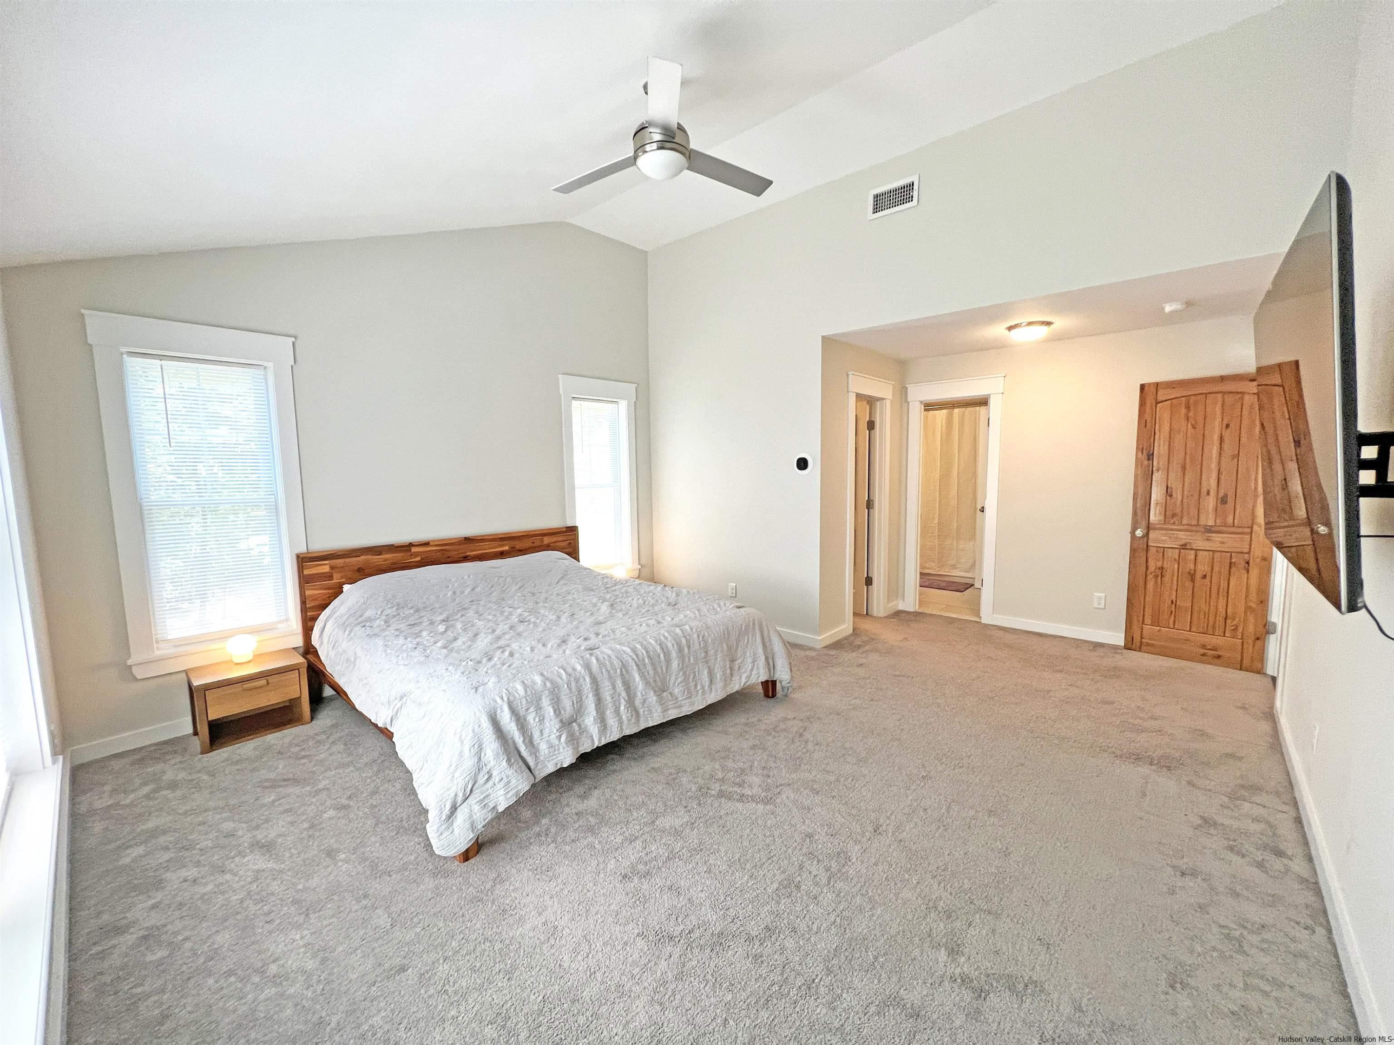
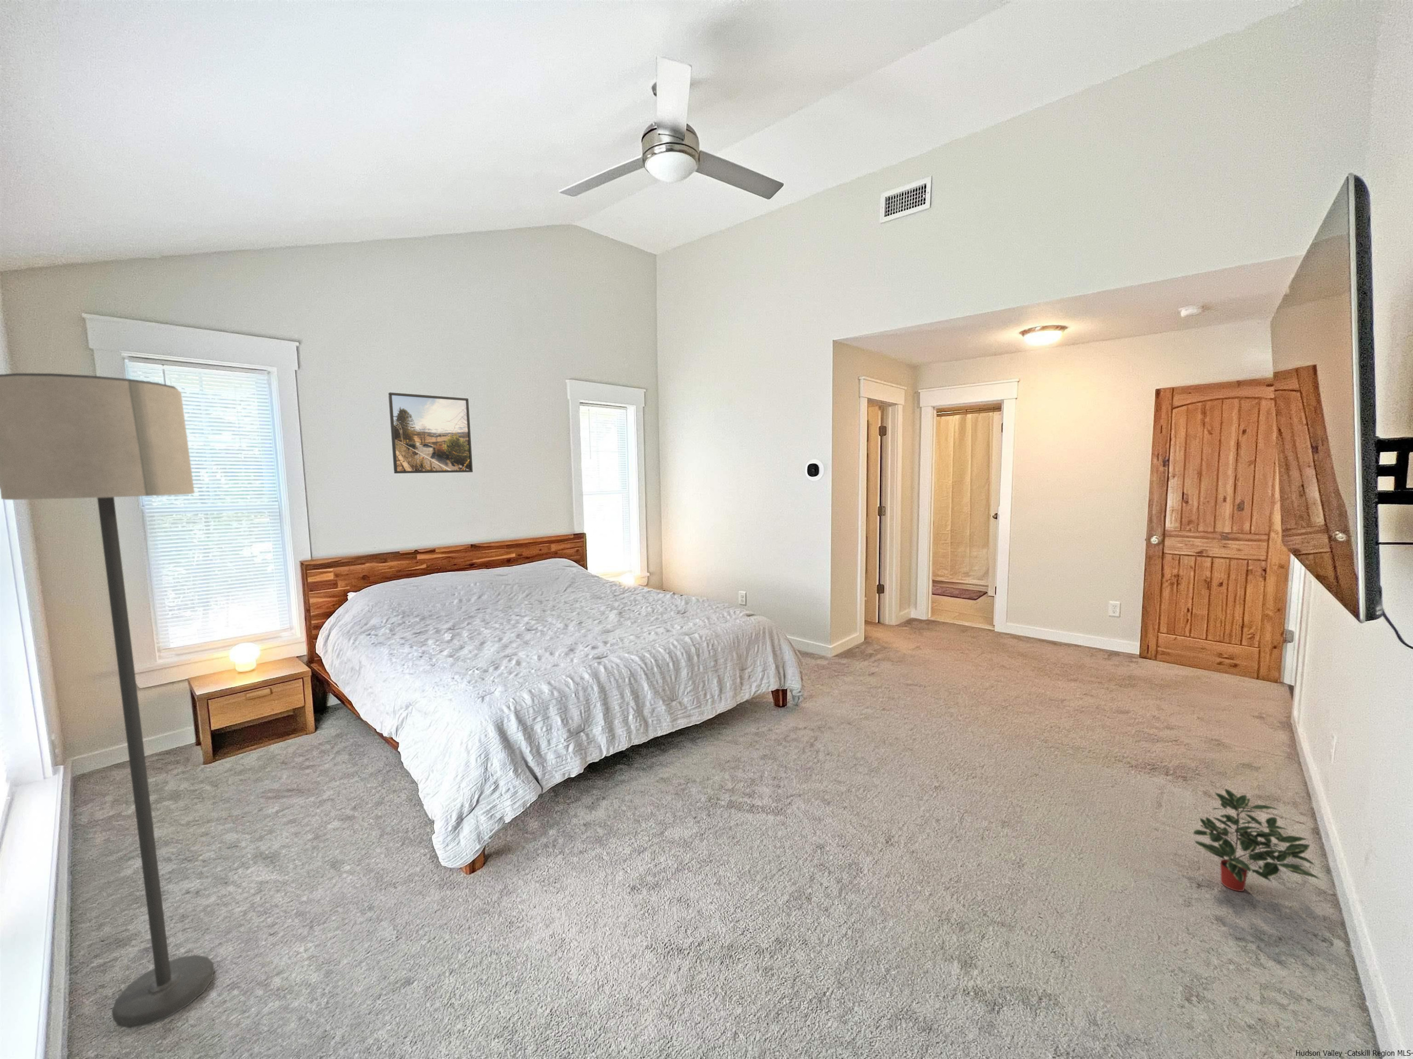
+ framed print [387,392,473,474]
+ potted plant [1193,789,1322,892]
+ lamp [0,373,215,1029]
